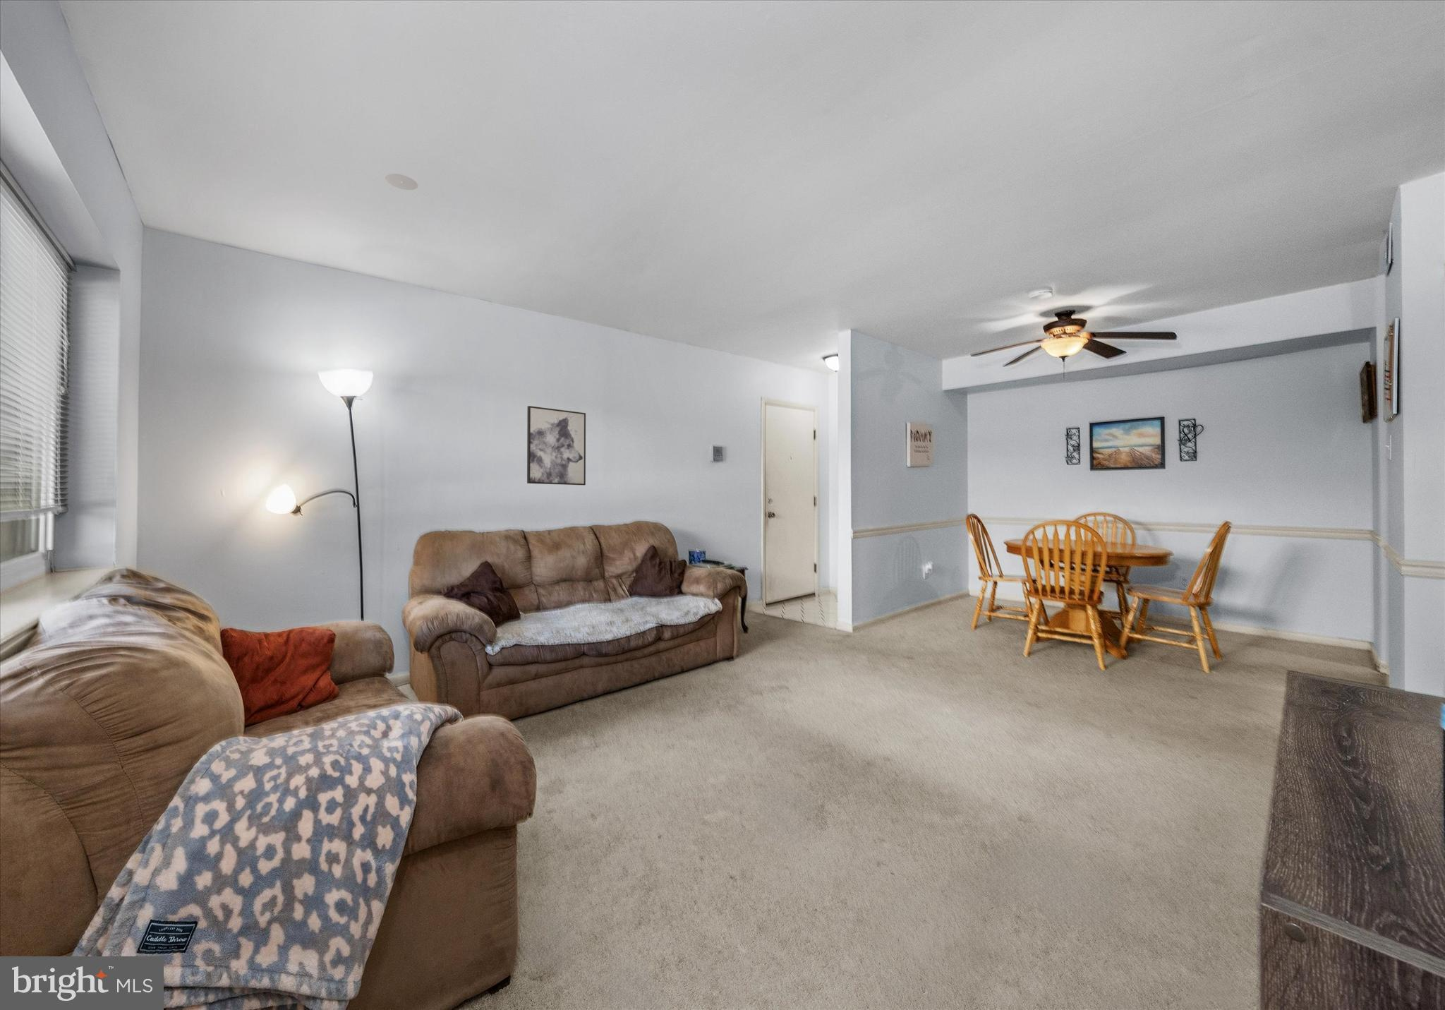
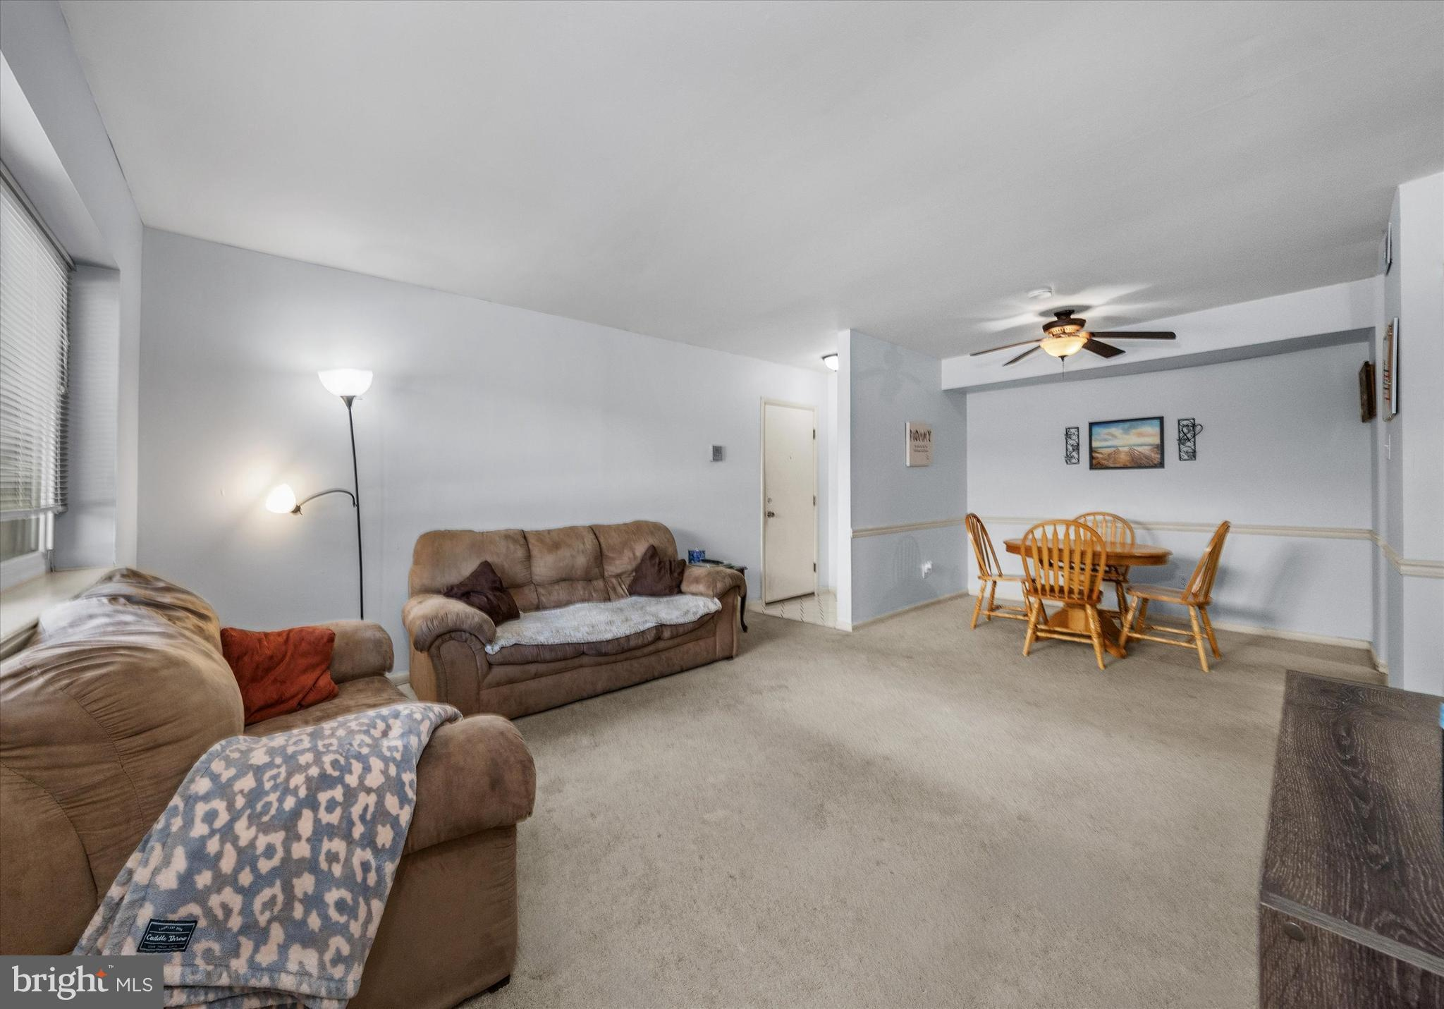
- wall art [526,405,586,485]
- smoke detector [384,173,419,191]
